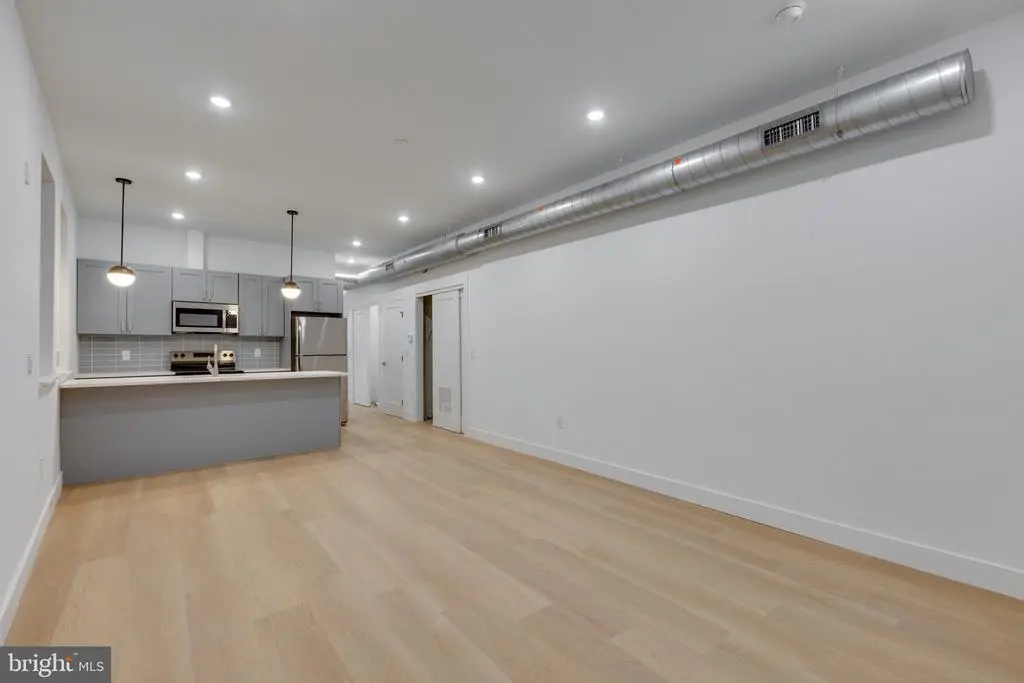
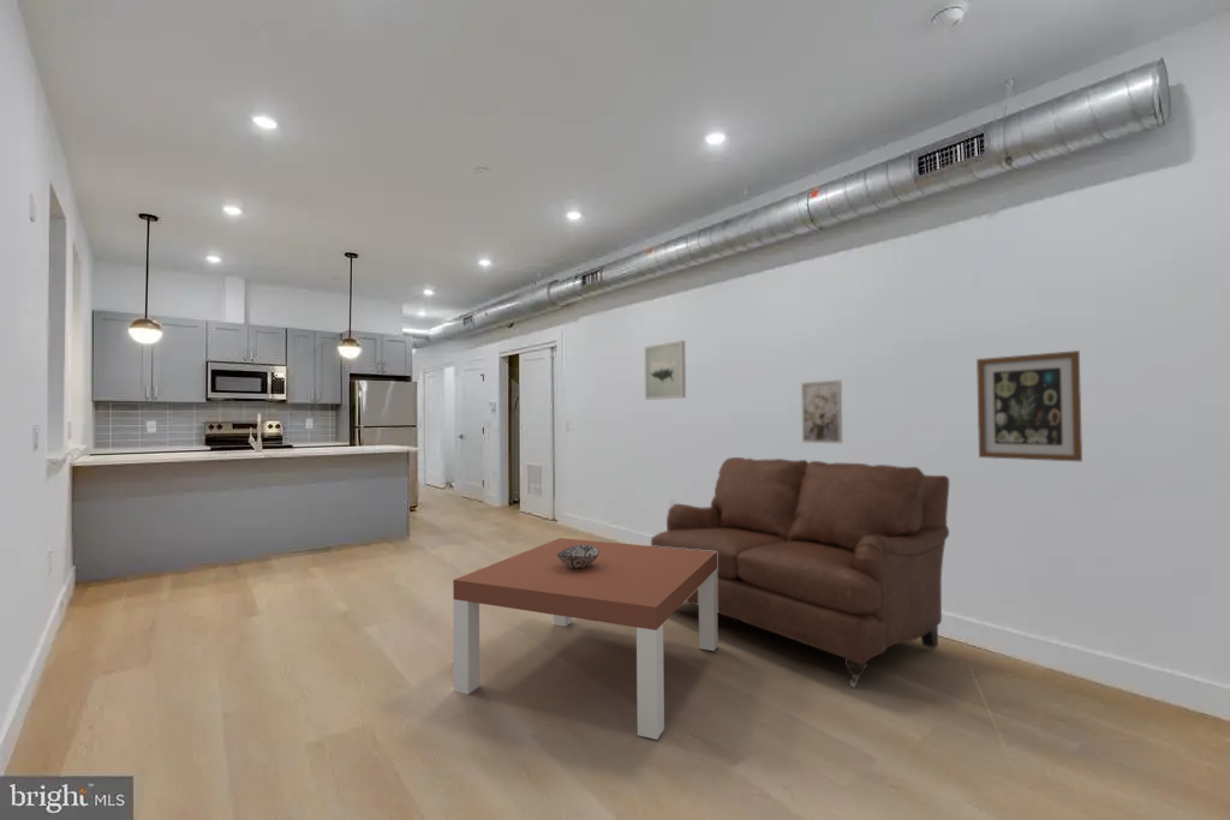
+ wall art [644,340,687,401]
+ decorative bowl [557,545,599,569]
+ wall art [975,349,1083,462]
+ coffee table [452,537,720,741]
+ sofa [650,456,950,689]
+ wall art [800,379,843,444]
